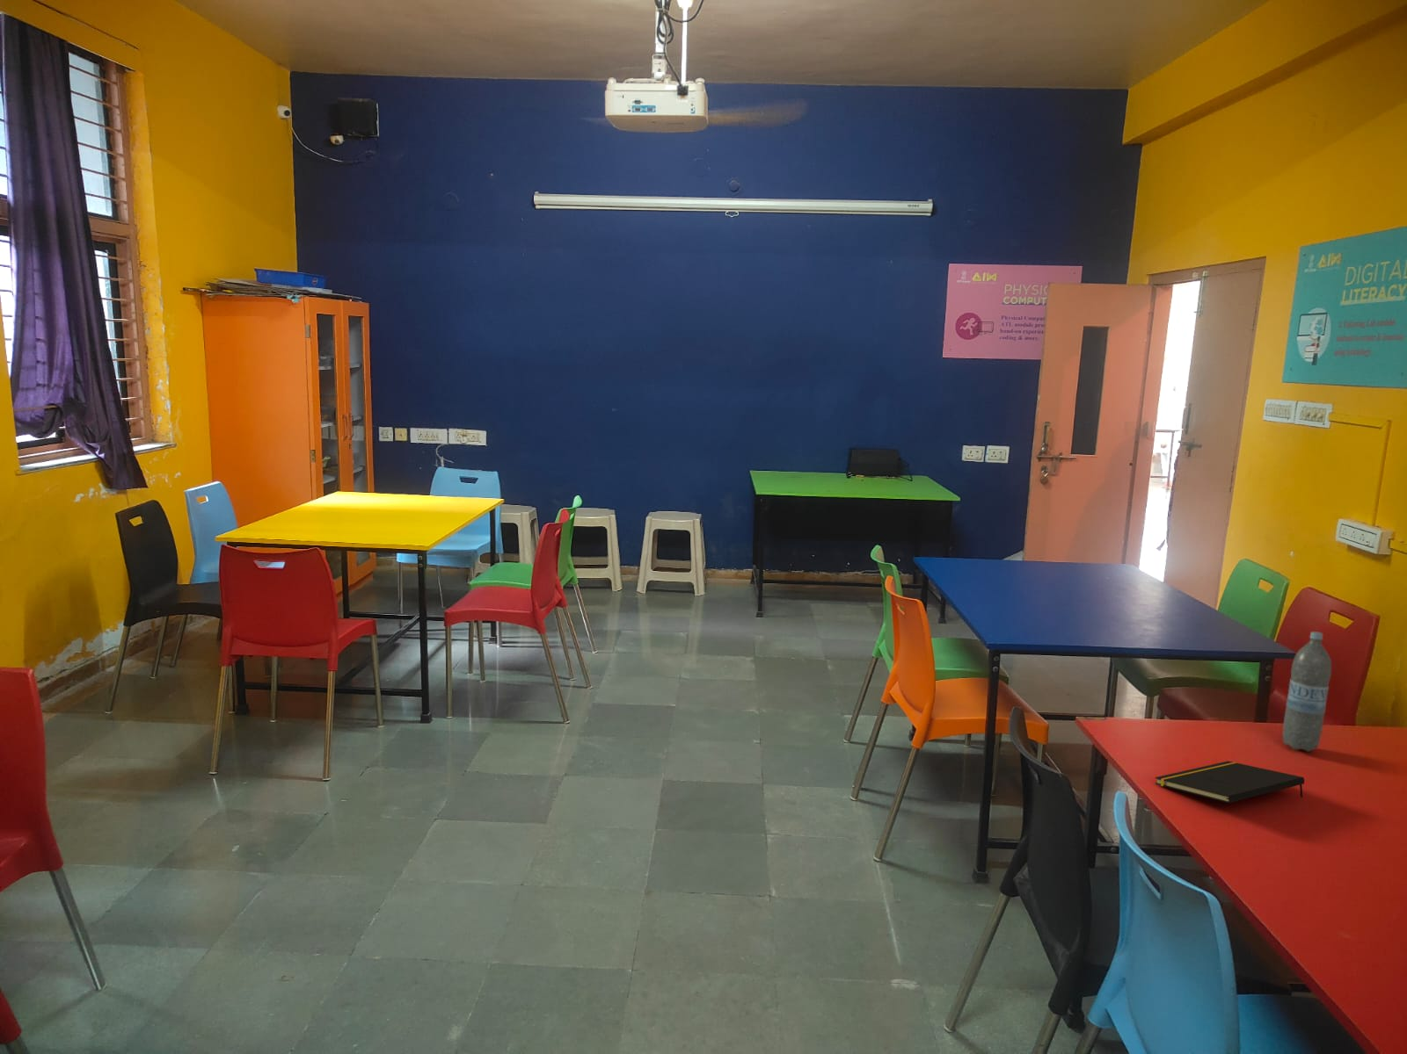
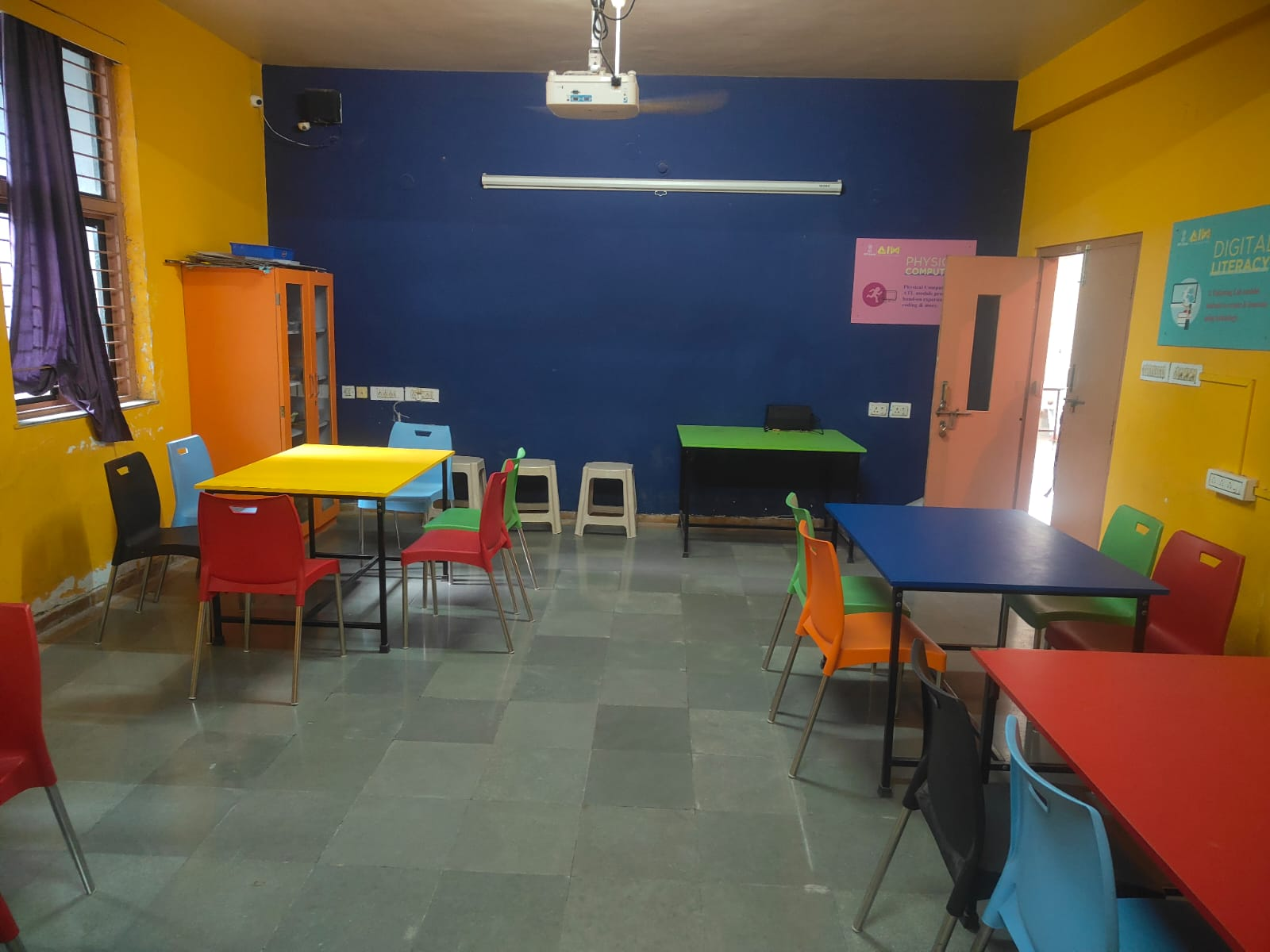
- notepad [1154,760,1305,804]
- water bottle [1282,631,1333,753]
